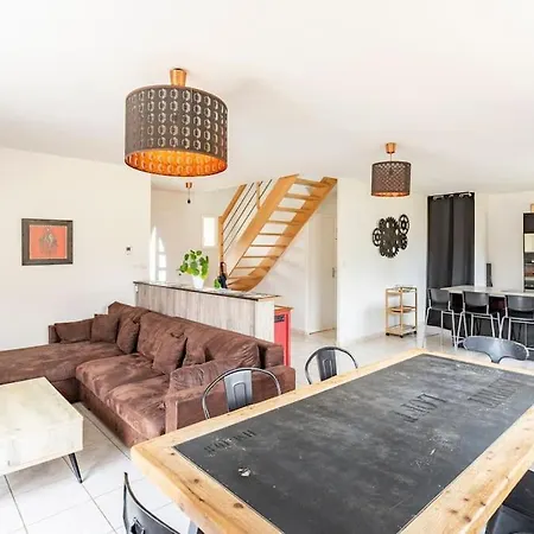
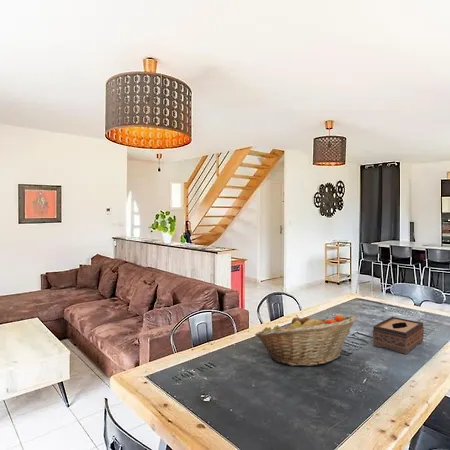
+ fruit basket [254,314,358,367]
+ tissue box [372,316,425,355]
